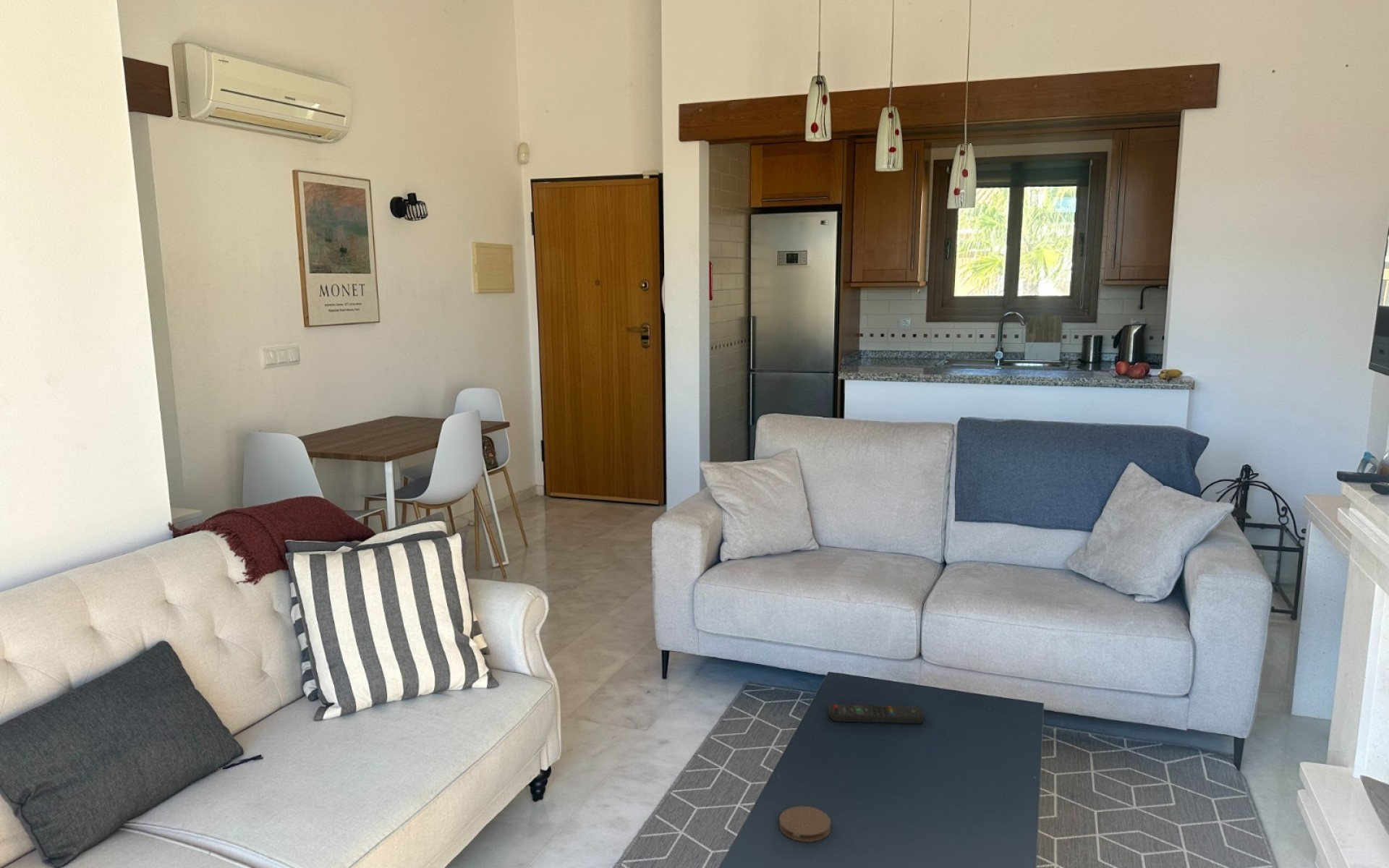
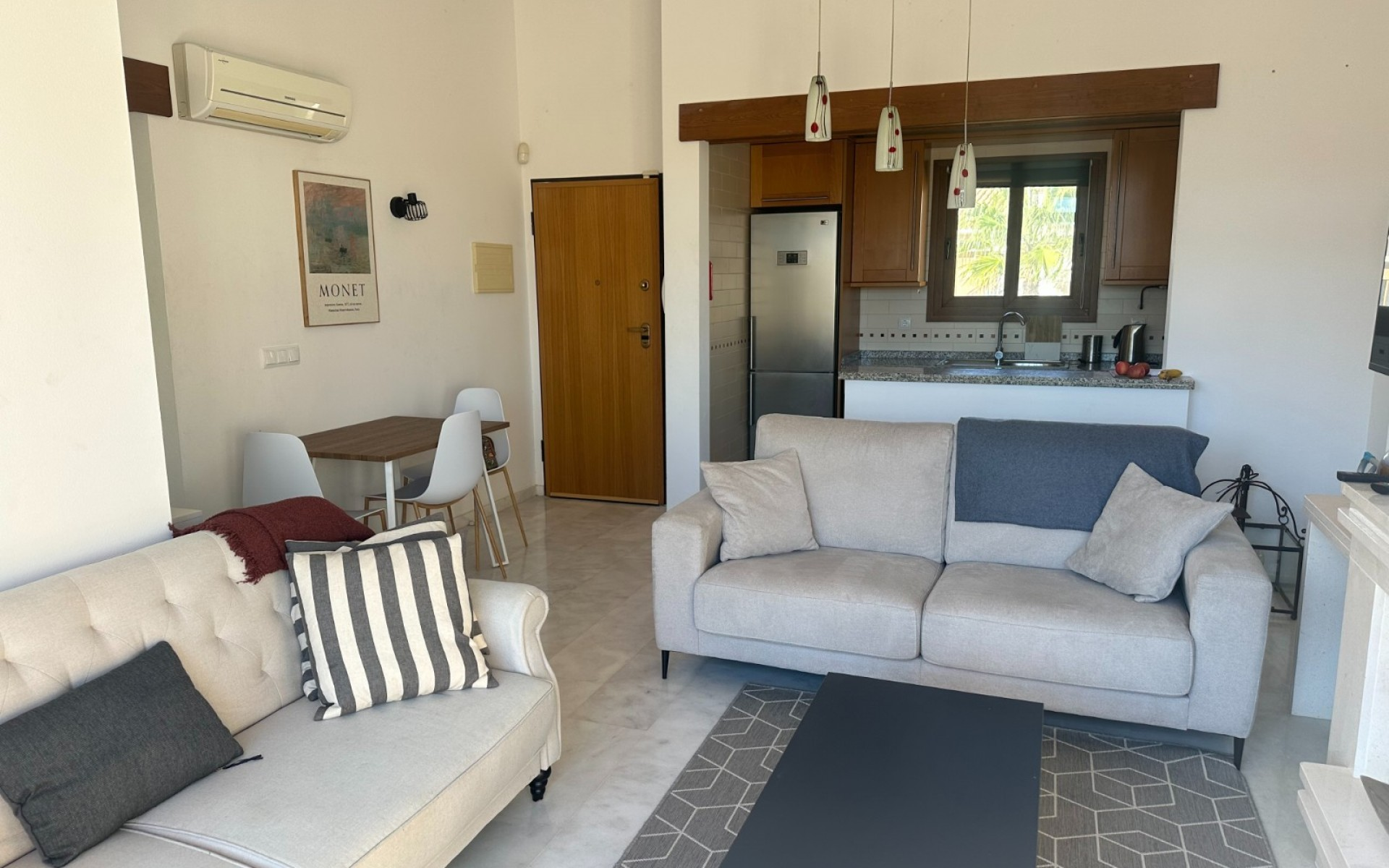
- remote control [828,703,925,725]
- coaster [778,805,832,843]
